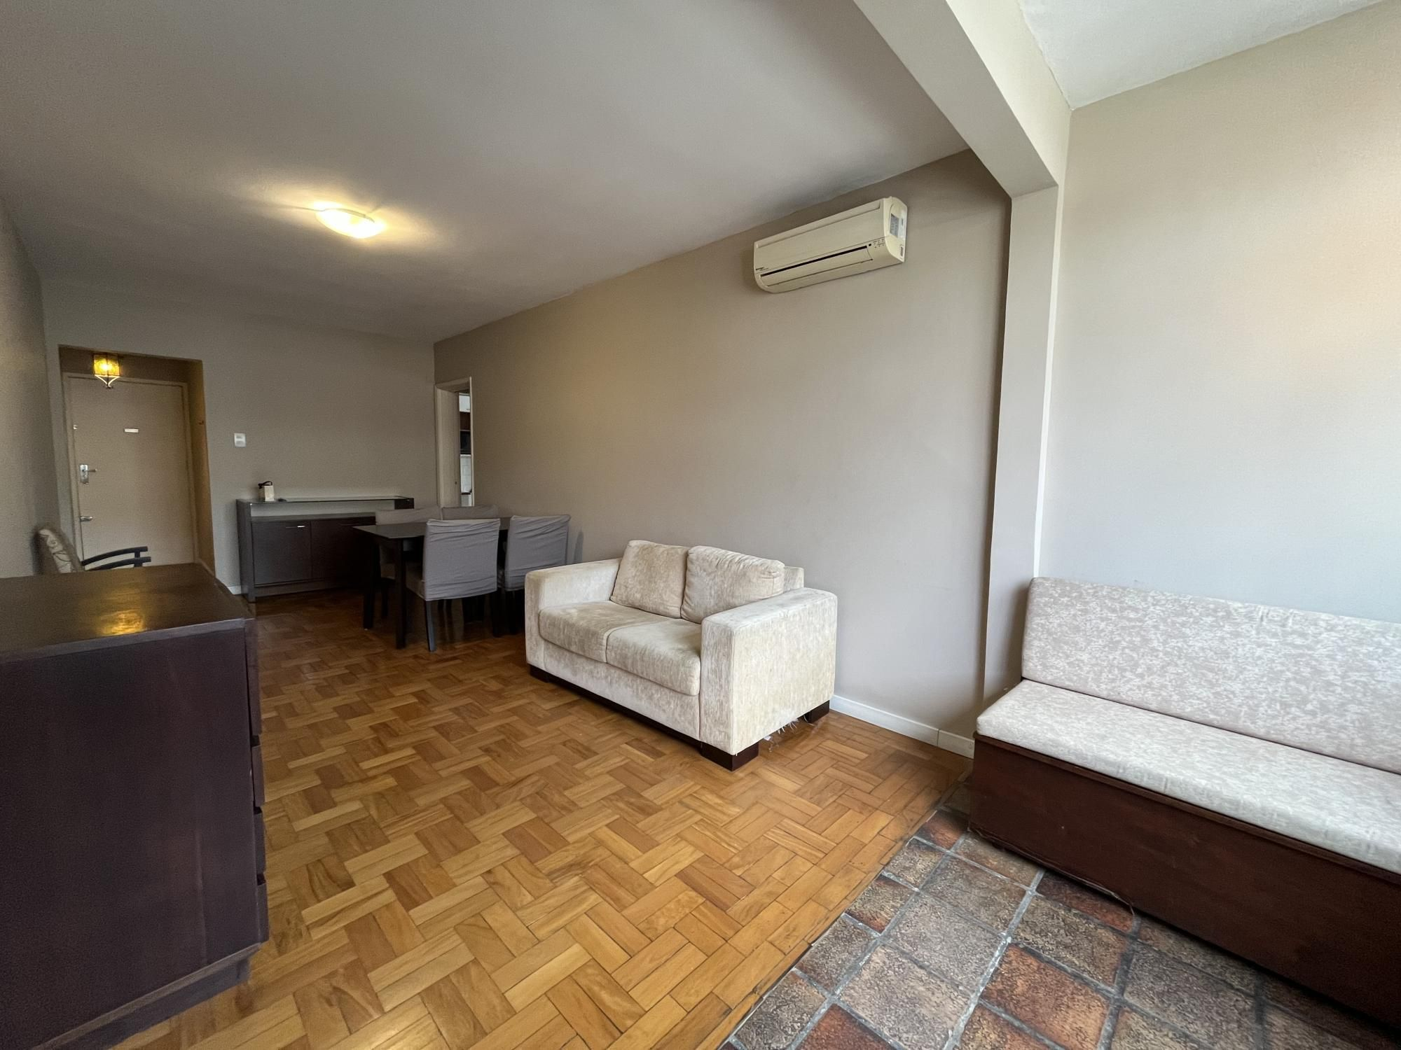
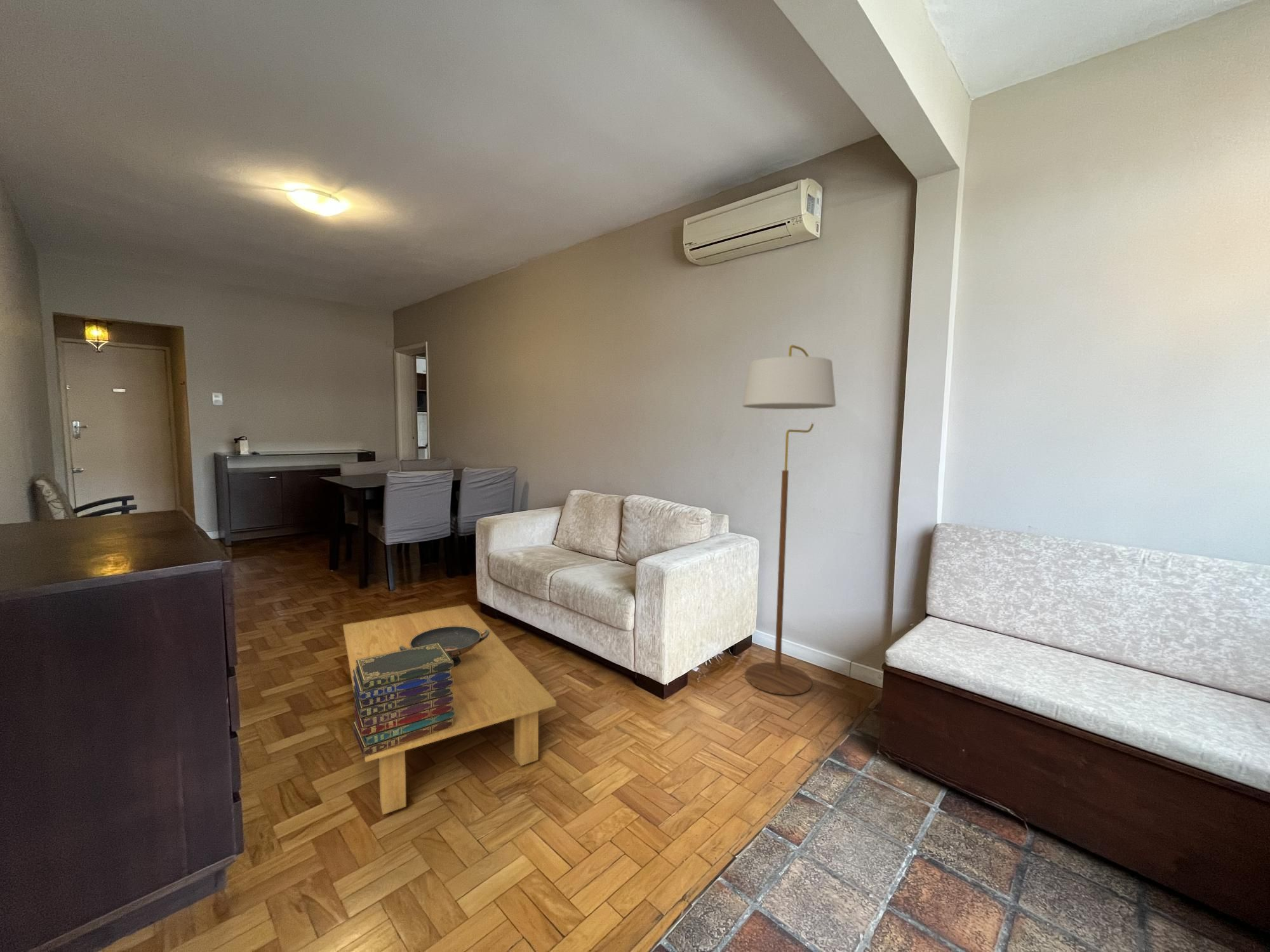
+ coffee table [342,604,557,816]
+ floor lamp [742,345,836,696]
+ book stack [352,642,455,758]
+ decorative bowl [399,626,490,668]
